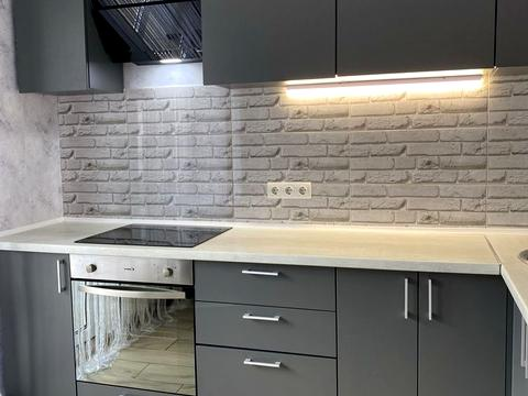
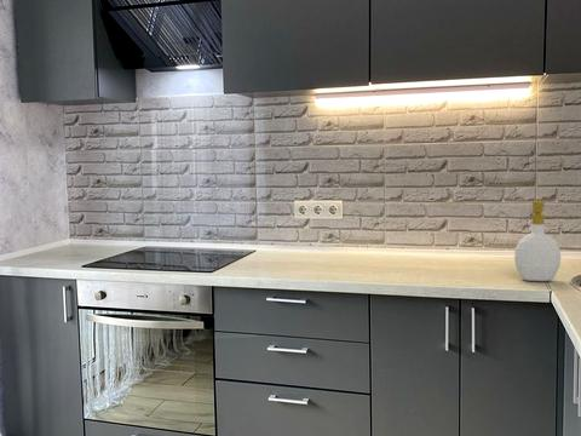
+ soap bottle [513,200,562,282]
